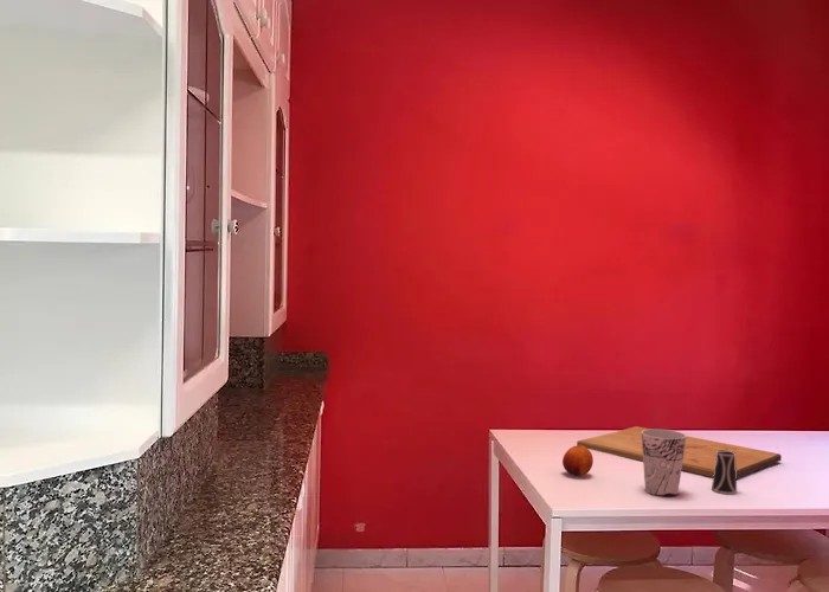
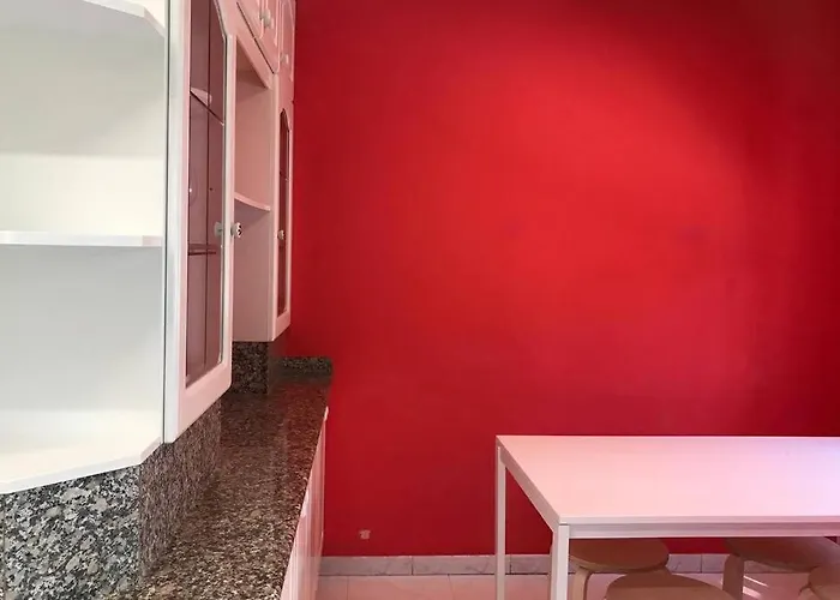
- cup [711,451,738,495]
- cutting board [576,425,783,480]
- fruit [561,445,595,477]
- cup [642,427,687,497]
